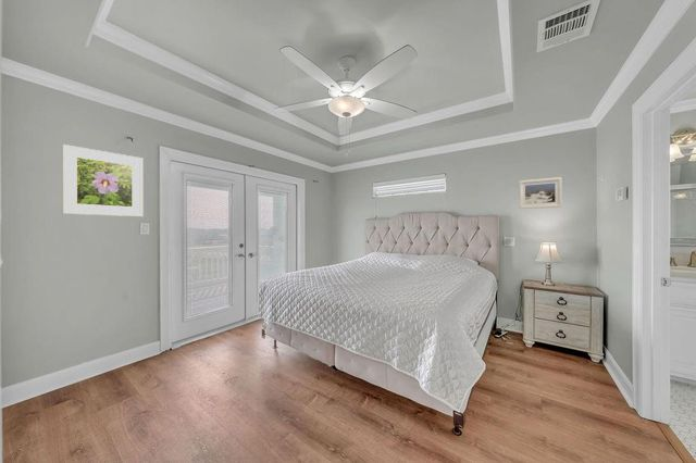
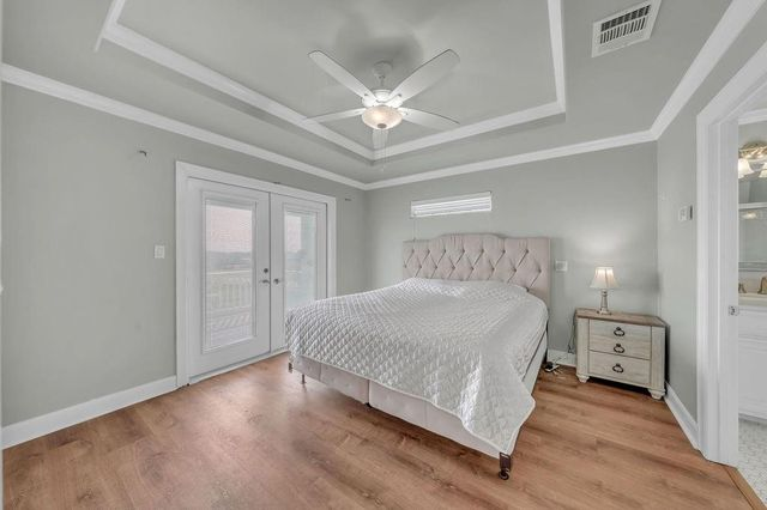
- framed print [61,143,145,217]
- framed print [519,176,563,210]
